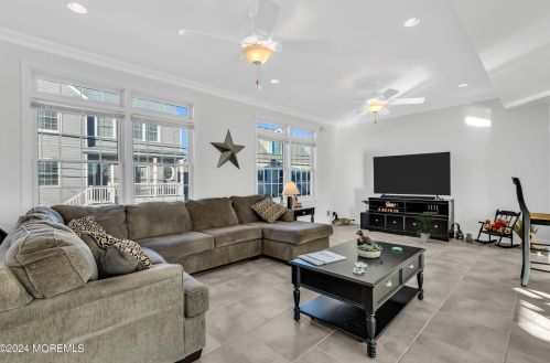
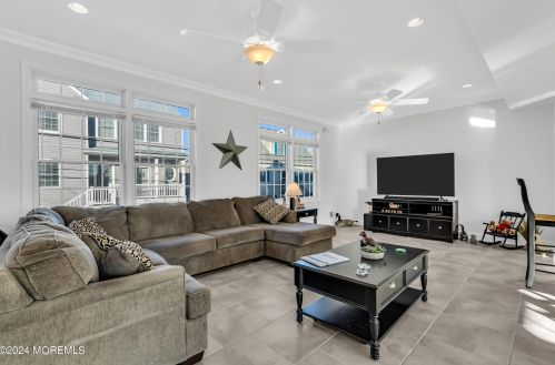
- indoor plant [413,211,439,244]
